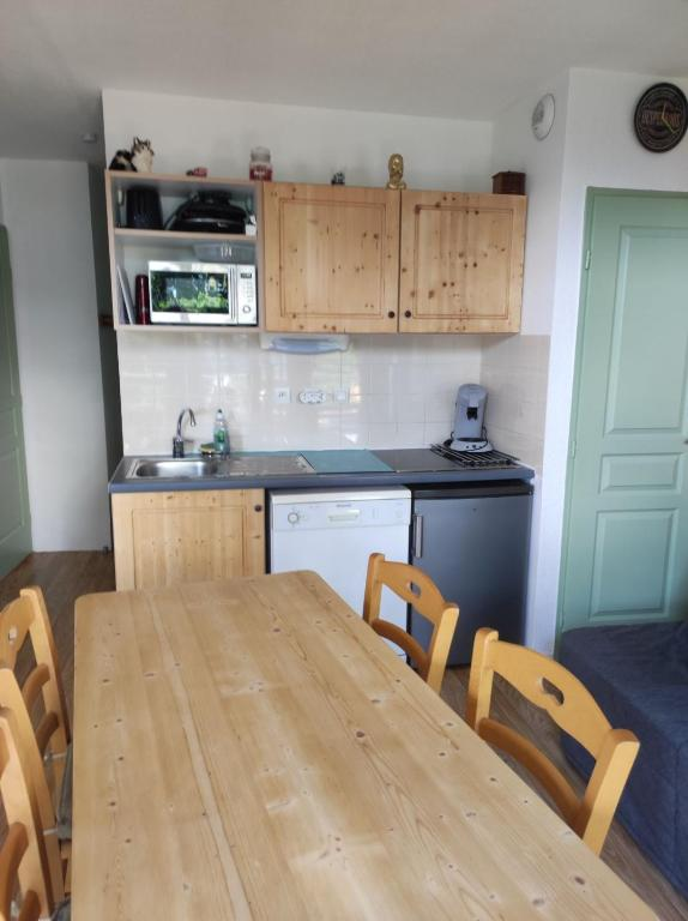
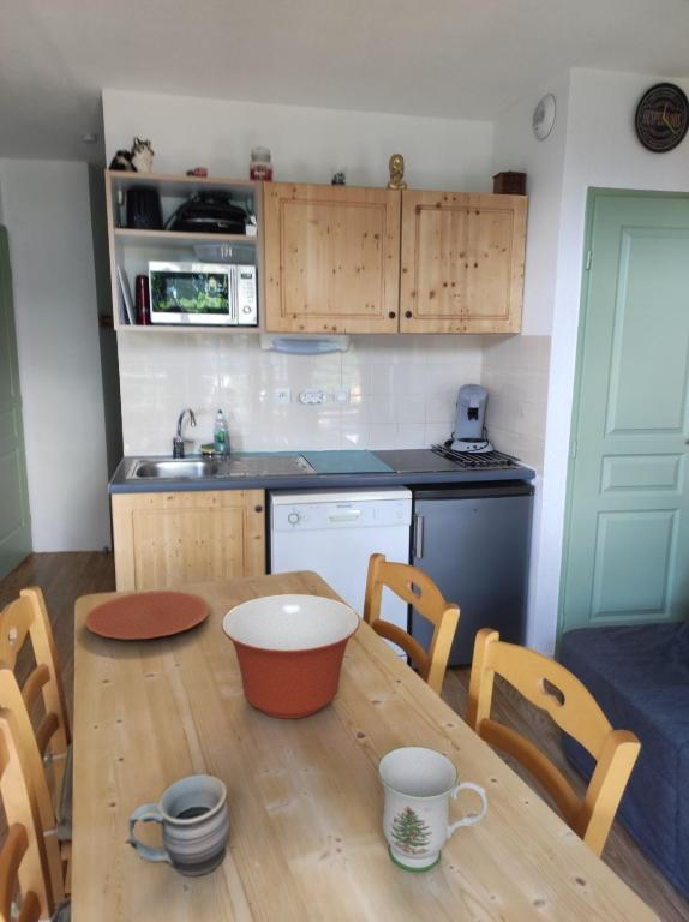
+ mug [127,773,232,878]
+ plate [83,589,211,640]
+ mug [377,746,489,873]
+ mixing bowl [220,593,361,719]
